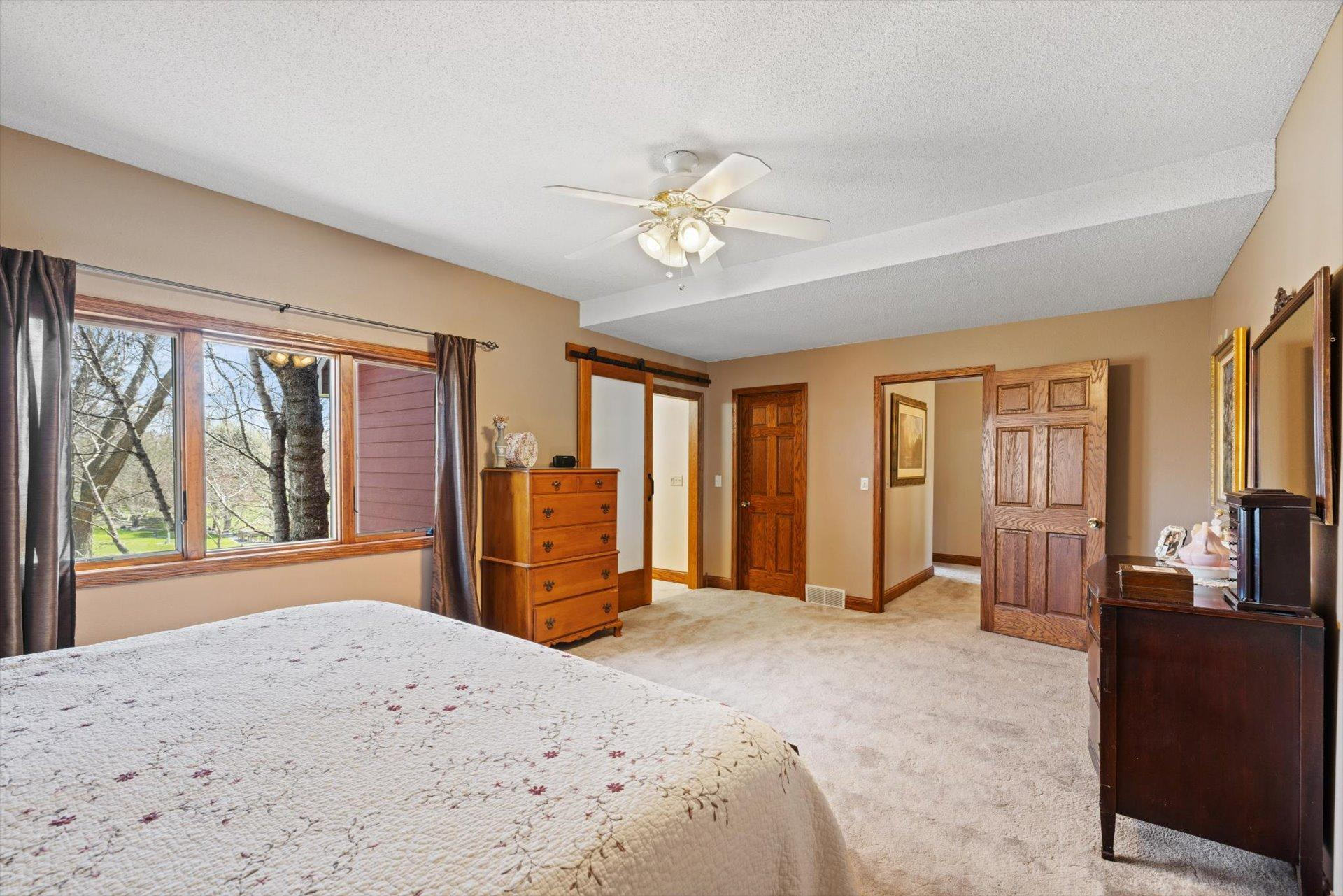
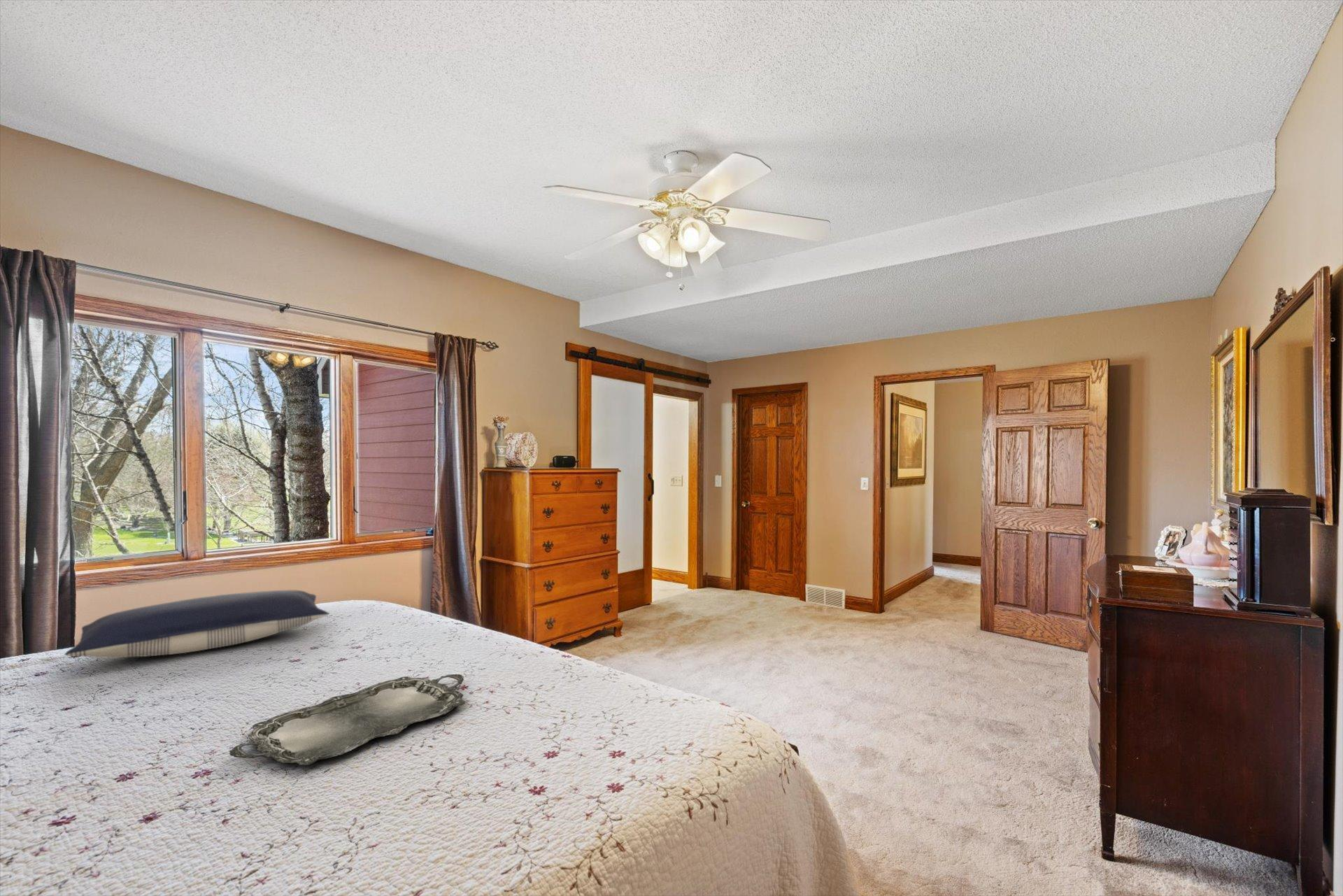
+ pillow [64,590,329,659]
+ serving tray [229,674,466,766]
